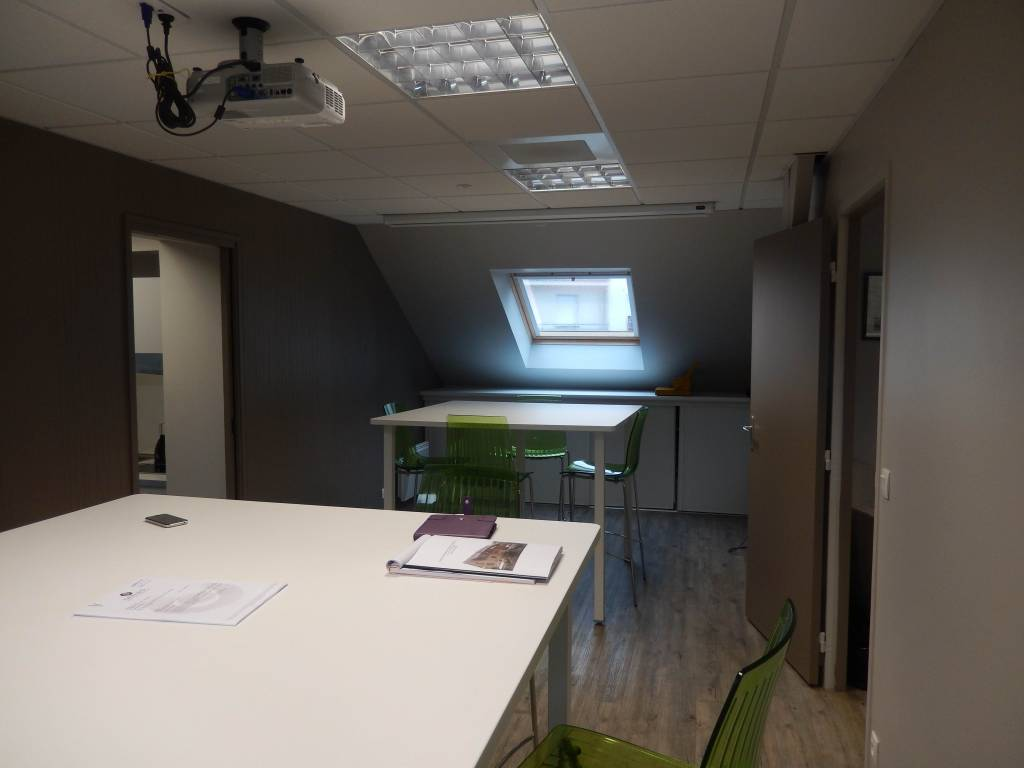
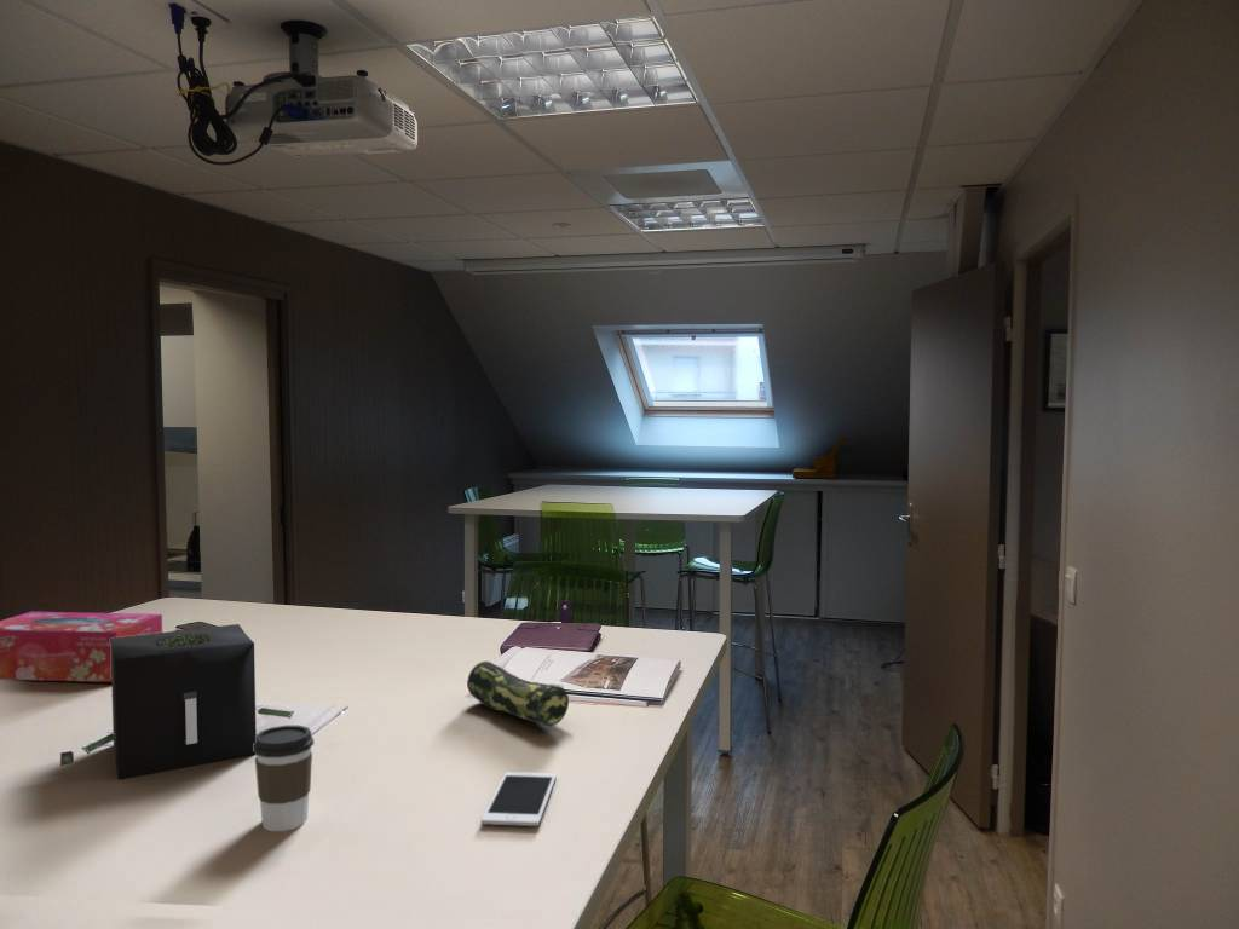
+ speaker [59,623,346,780]
+ pencil case [466,660,570,728]
+ tissue box [0,611,163,683]
+ cell phone [480,771,558,827]
+ coffee cup [253,725,315,832]
